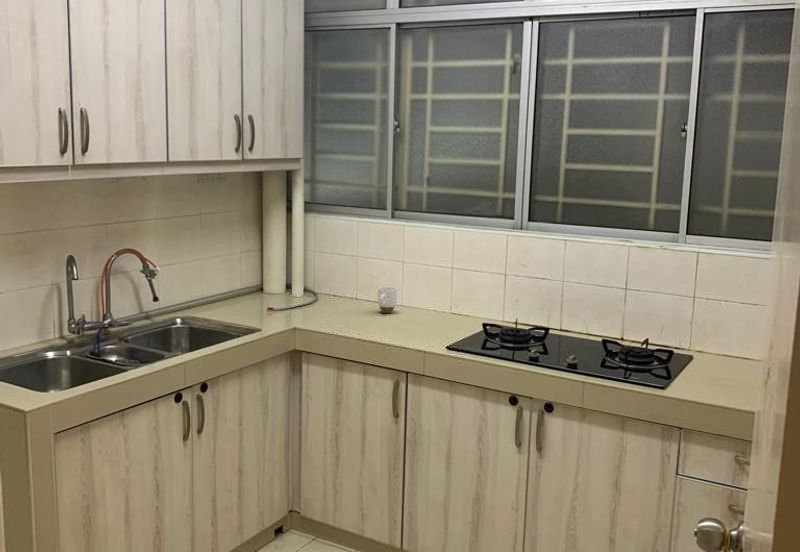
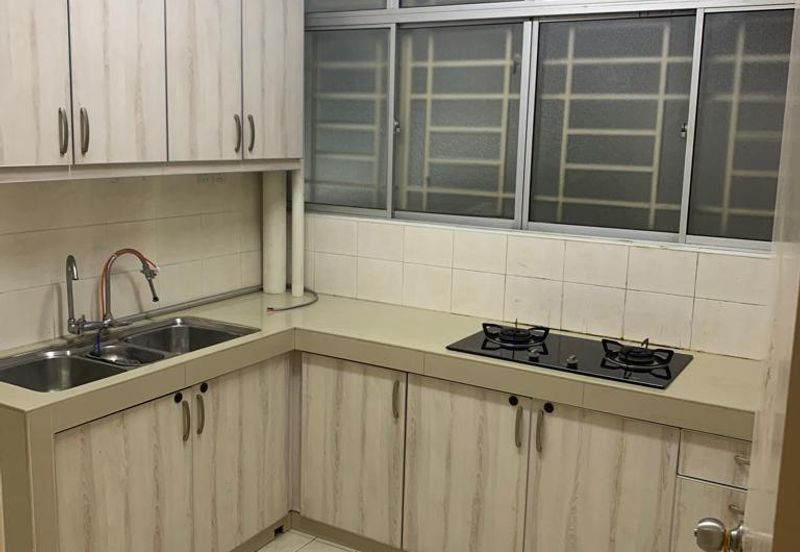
- mug [377,286,398,314]
